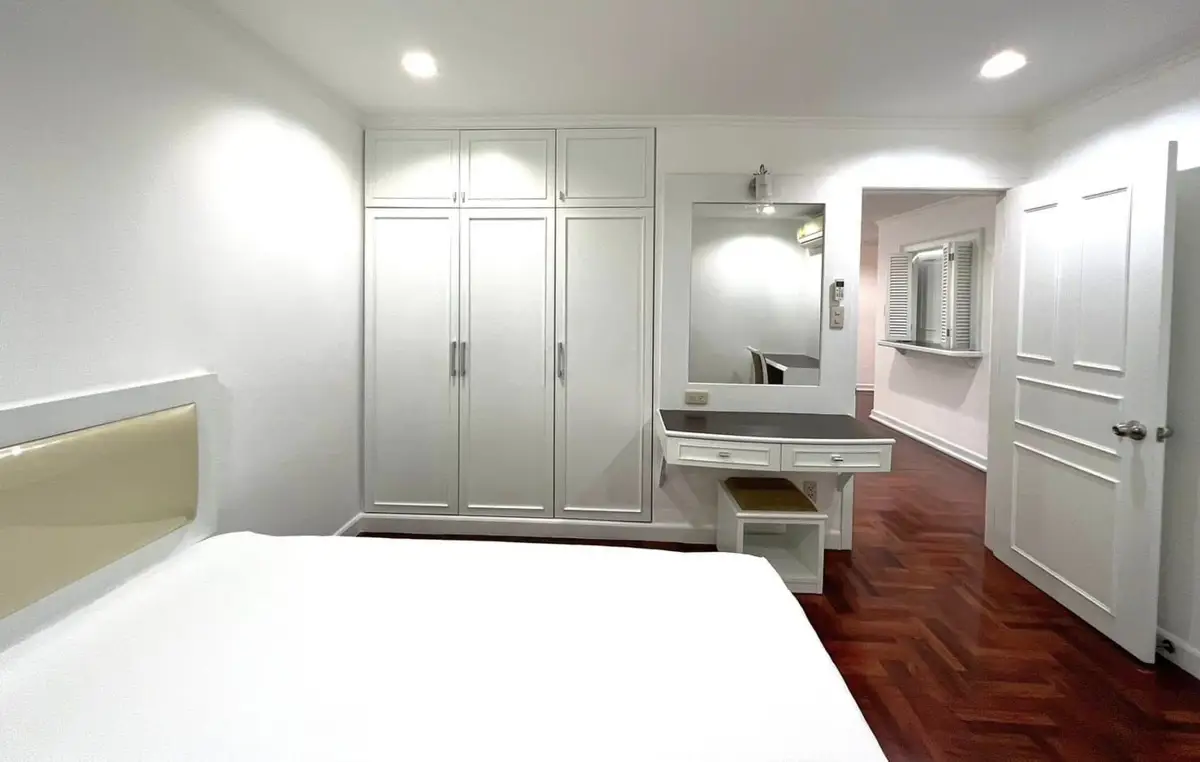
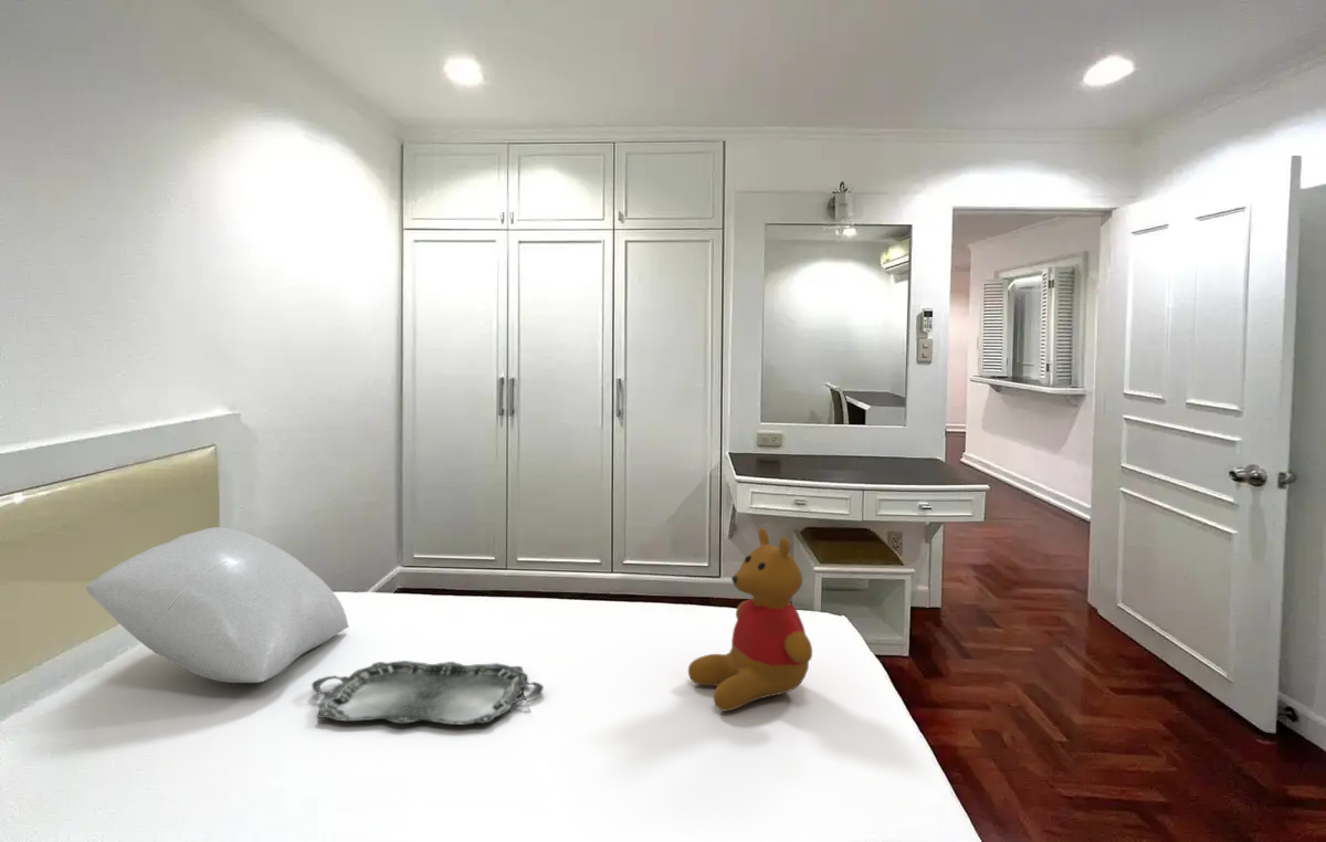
+ pillow [85,526,350,684]
+ teddy bear [687,527,813,713]
+ serving tray [311,660,545,726]
